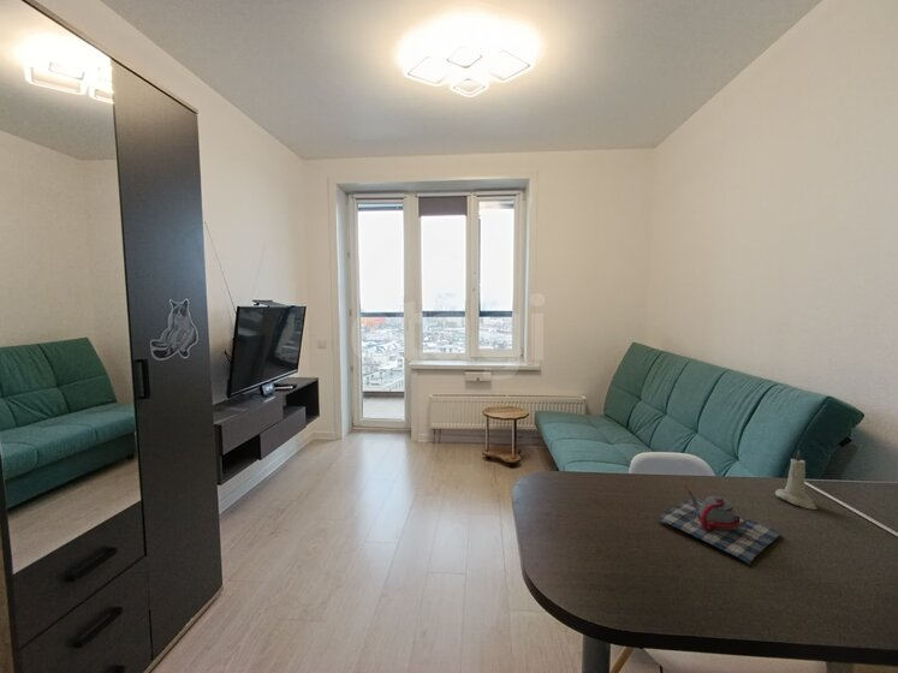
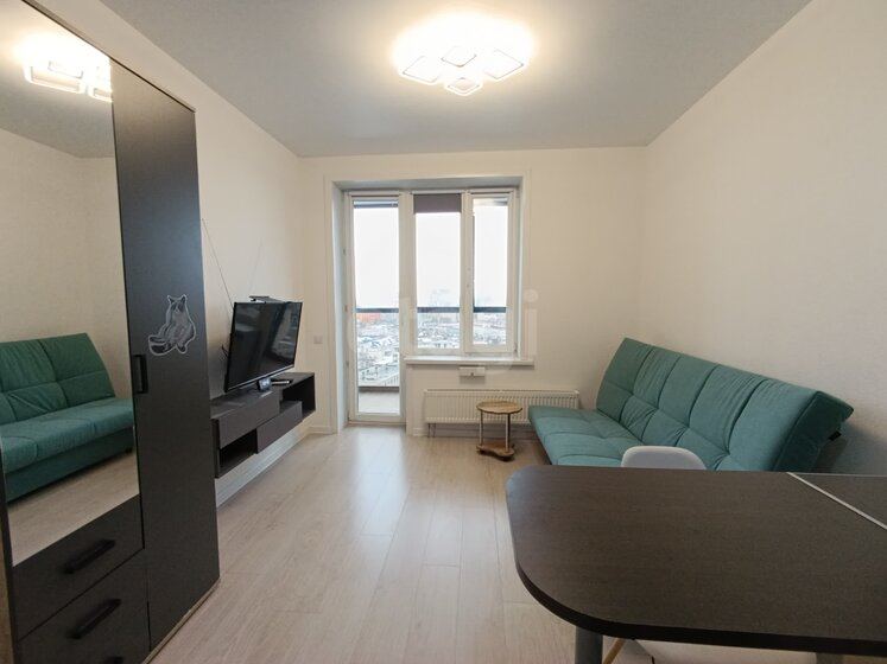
- candle [774,448,817,511]
- teapot [656,484,783,565]
